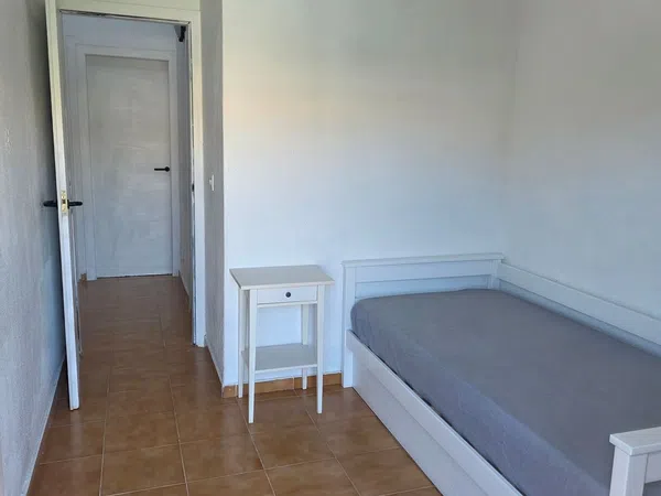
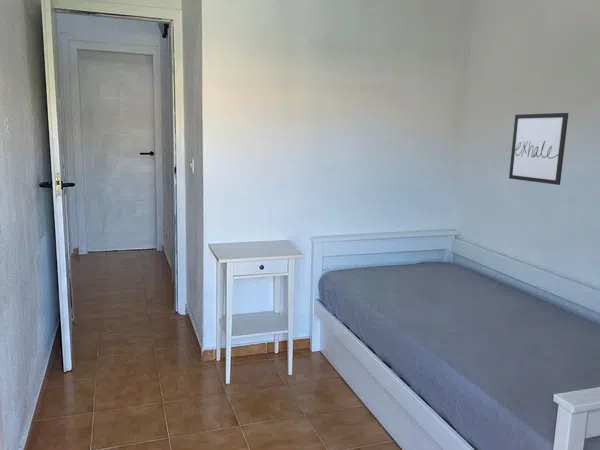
+ wall art [508,112,569,186]
